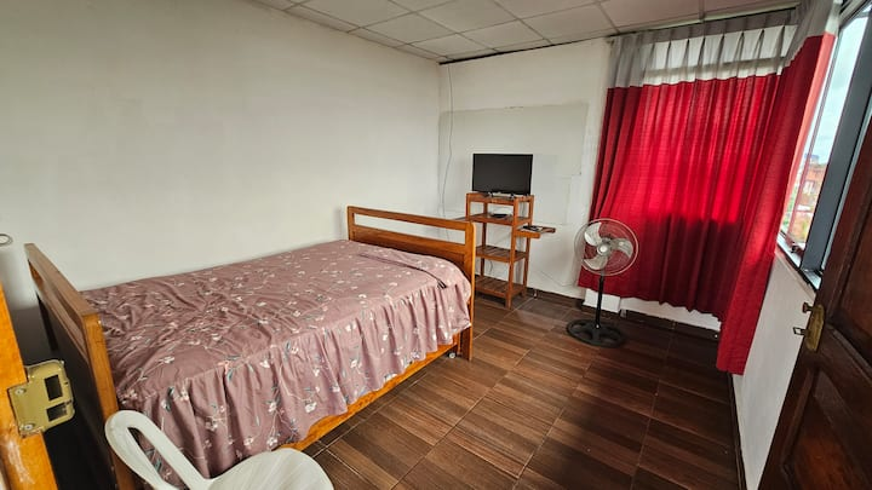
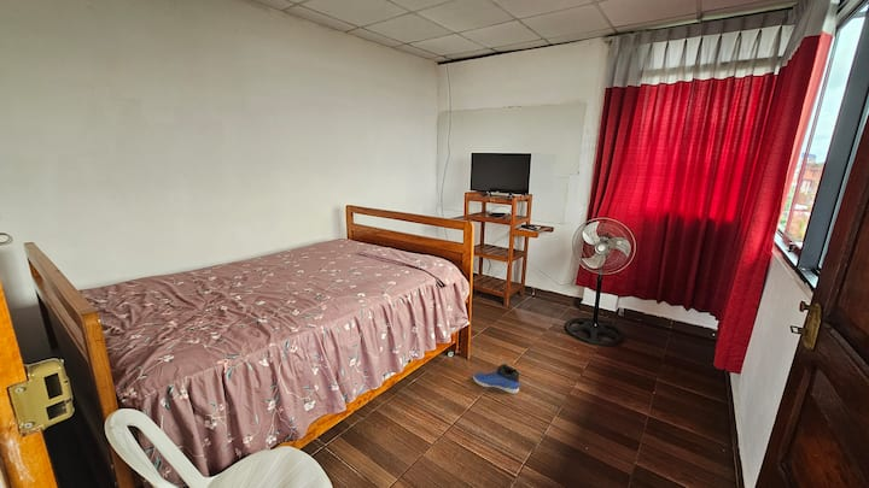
+ sneaker [472,363,520,395]
